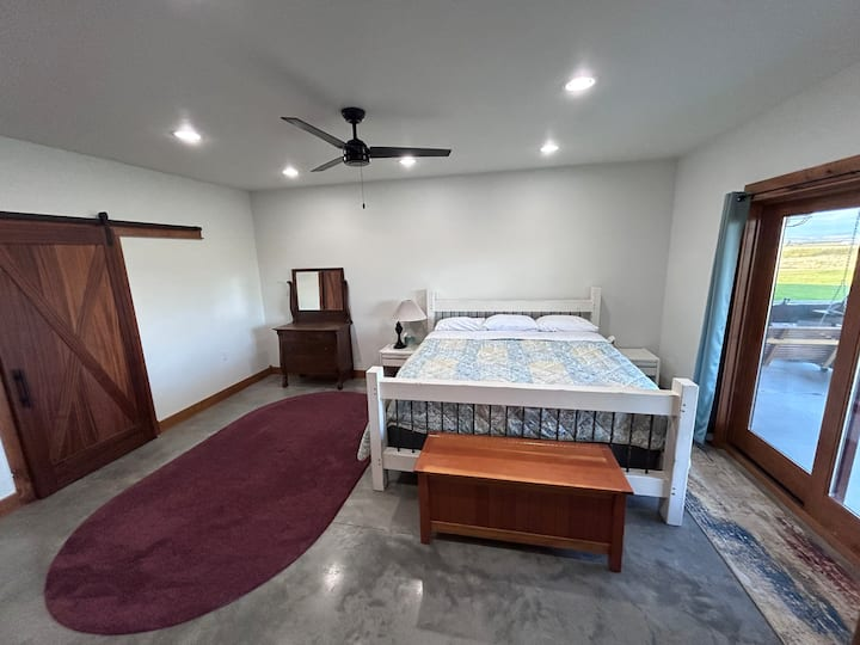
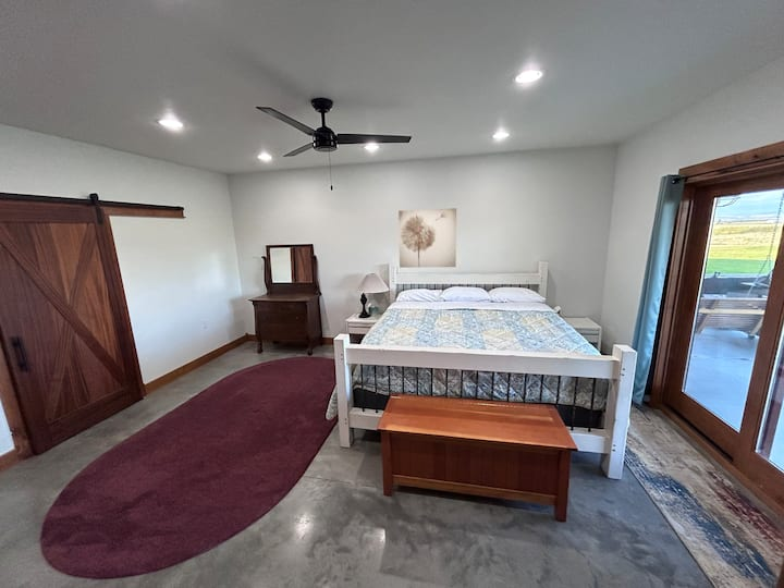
+ wall art [397,207,457,269]
